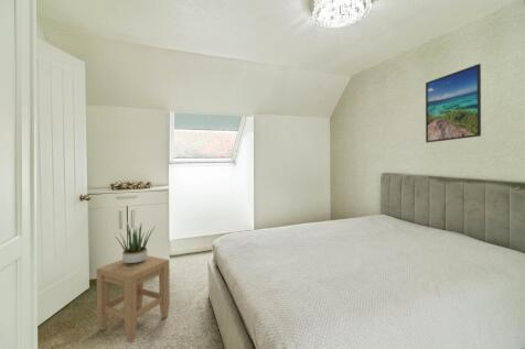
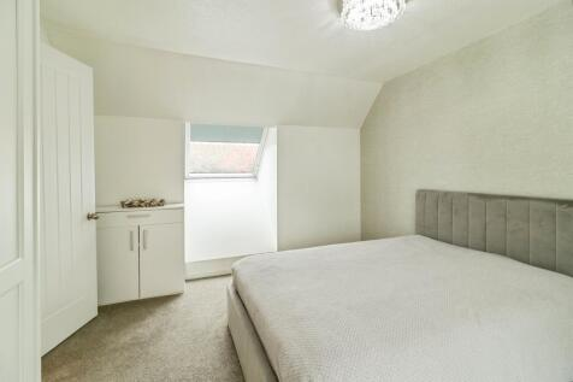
- potted plant [116,223,156,264]
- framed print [425,63,482,144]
- stool [95,254,171,343]
